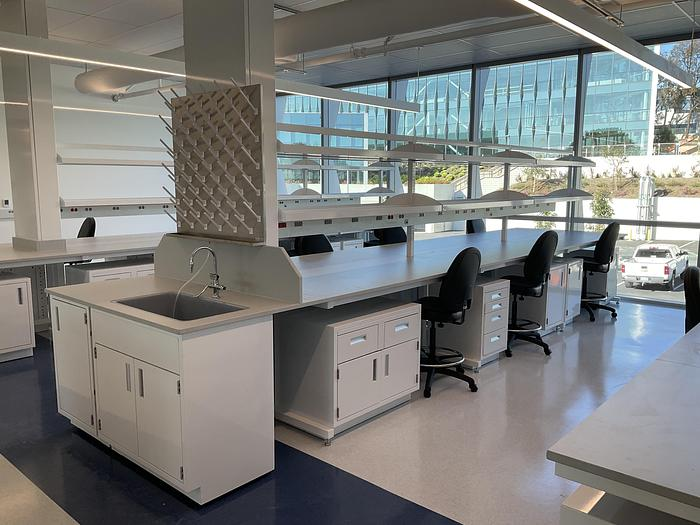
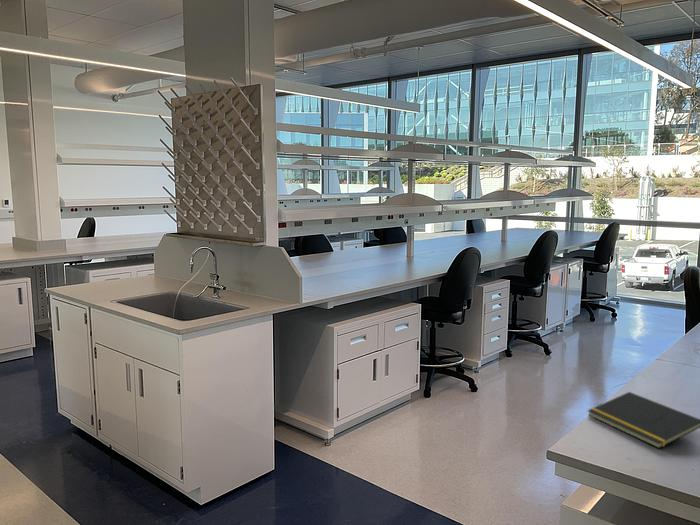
+ notepad [586,391,700,449]
